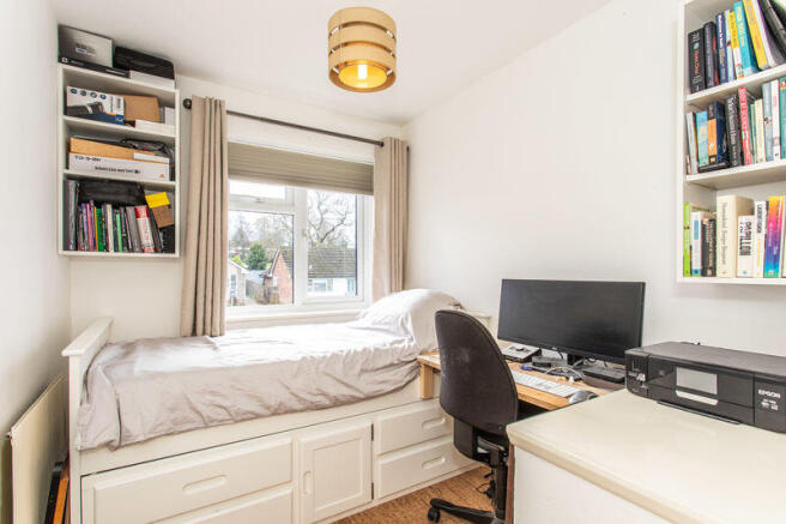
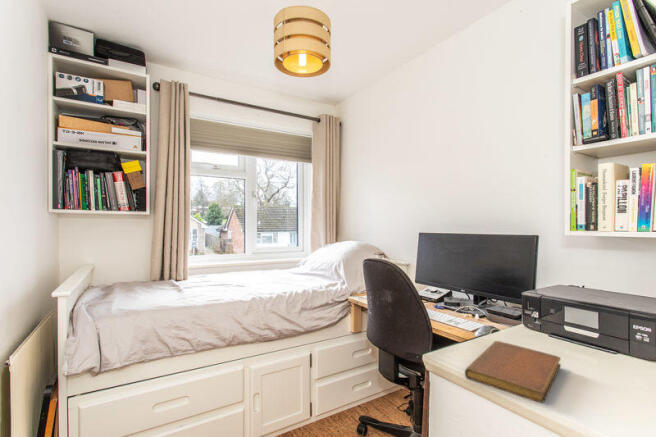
+ notebook [464,340,562,404]
